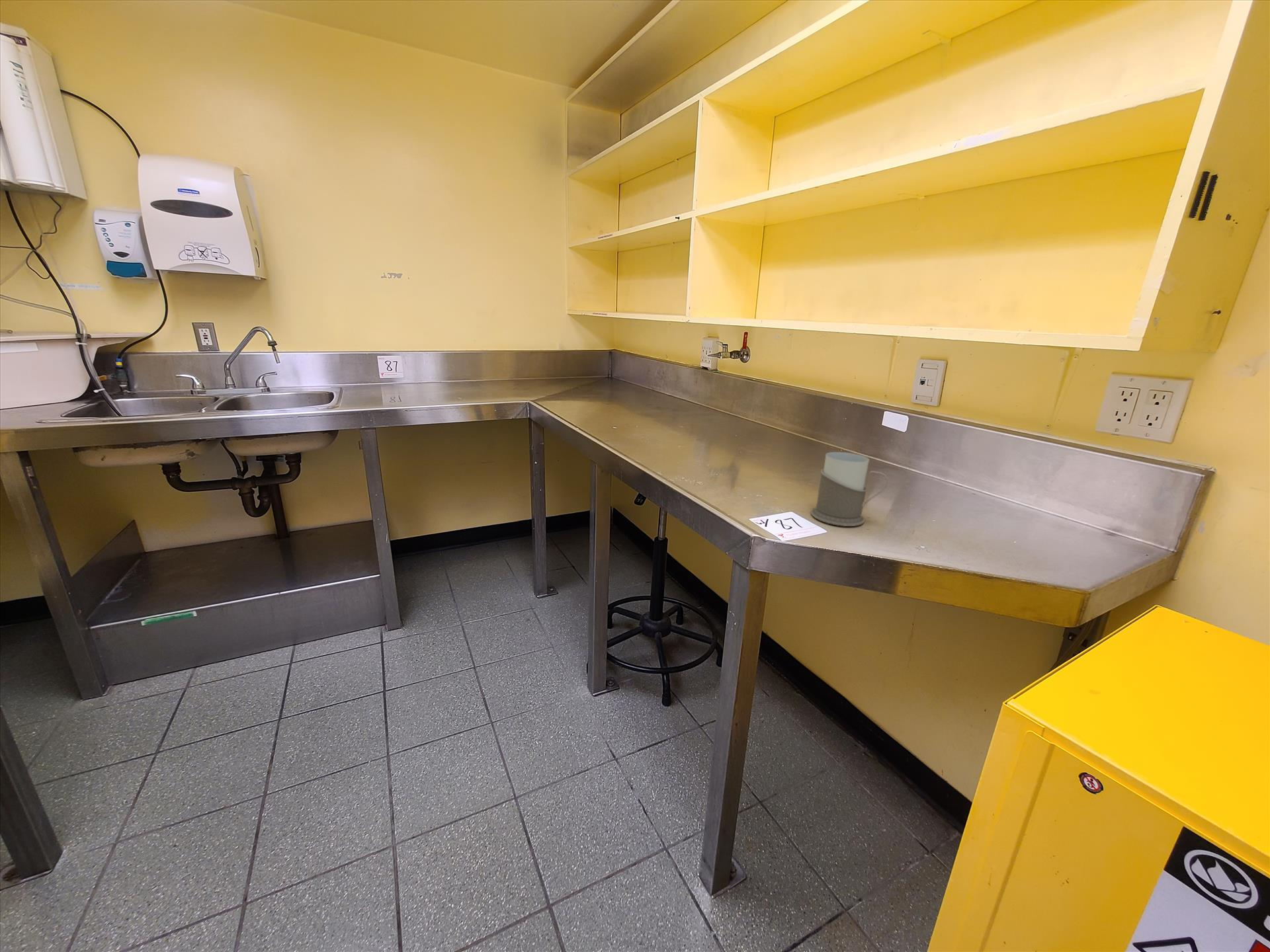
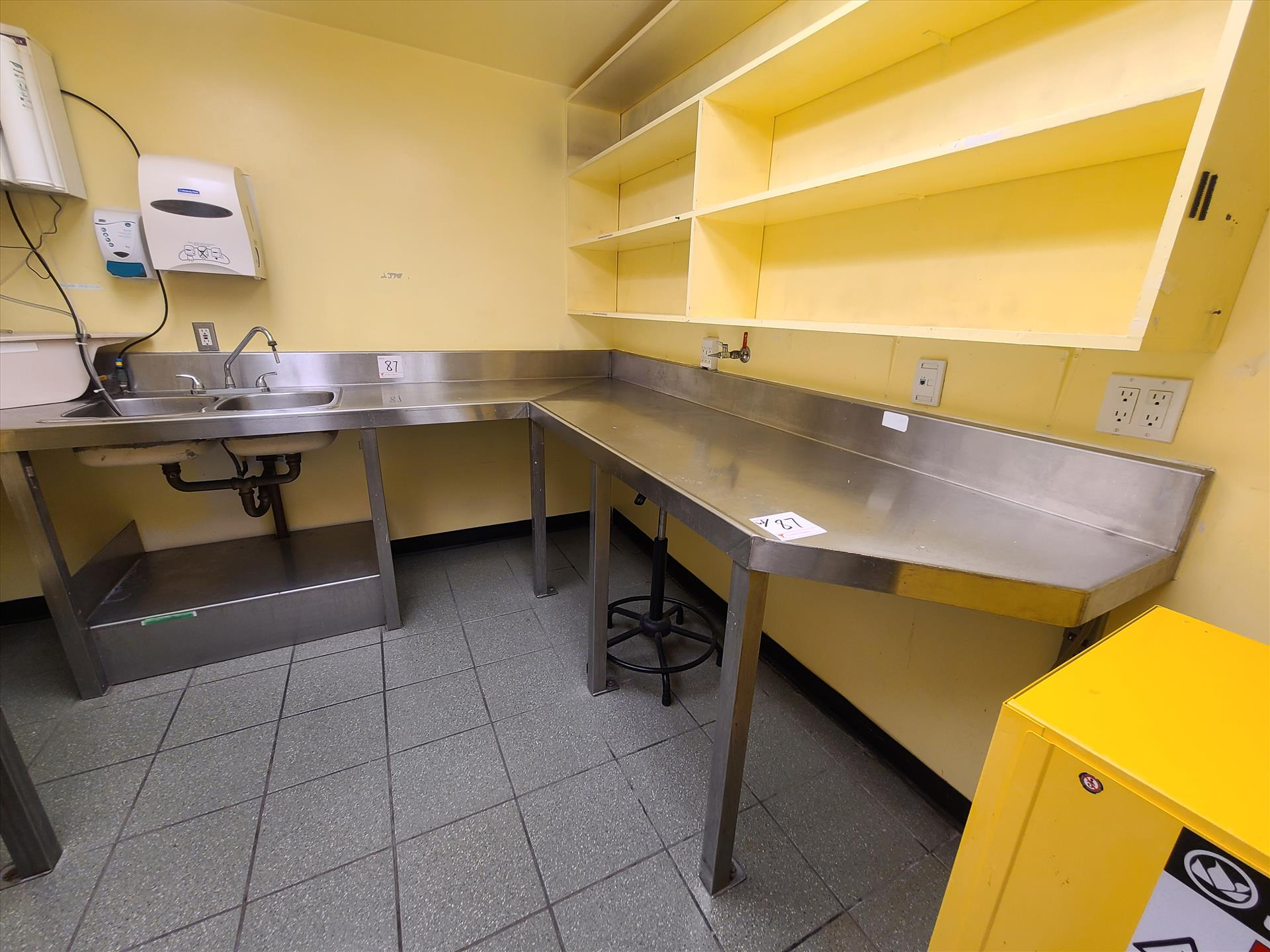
- mug [810,452,889,527]
